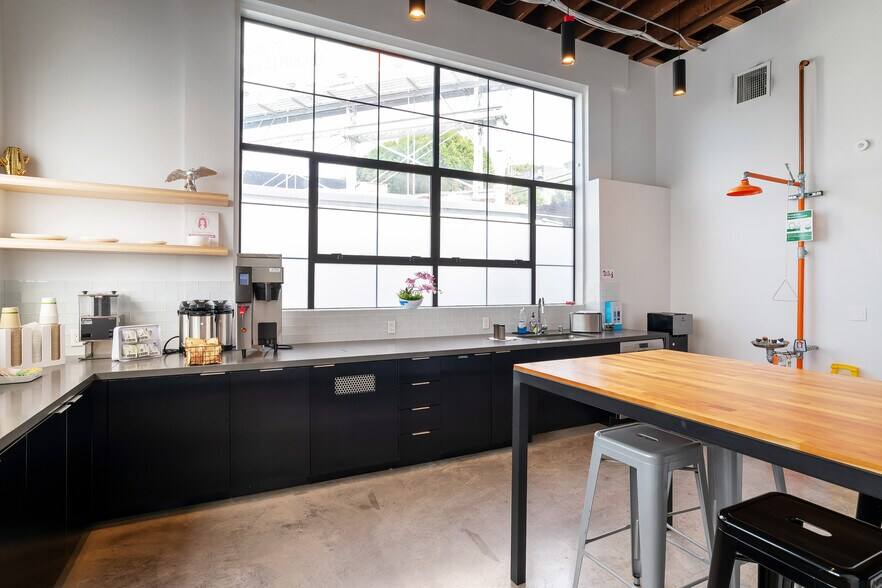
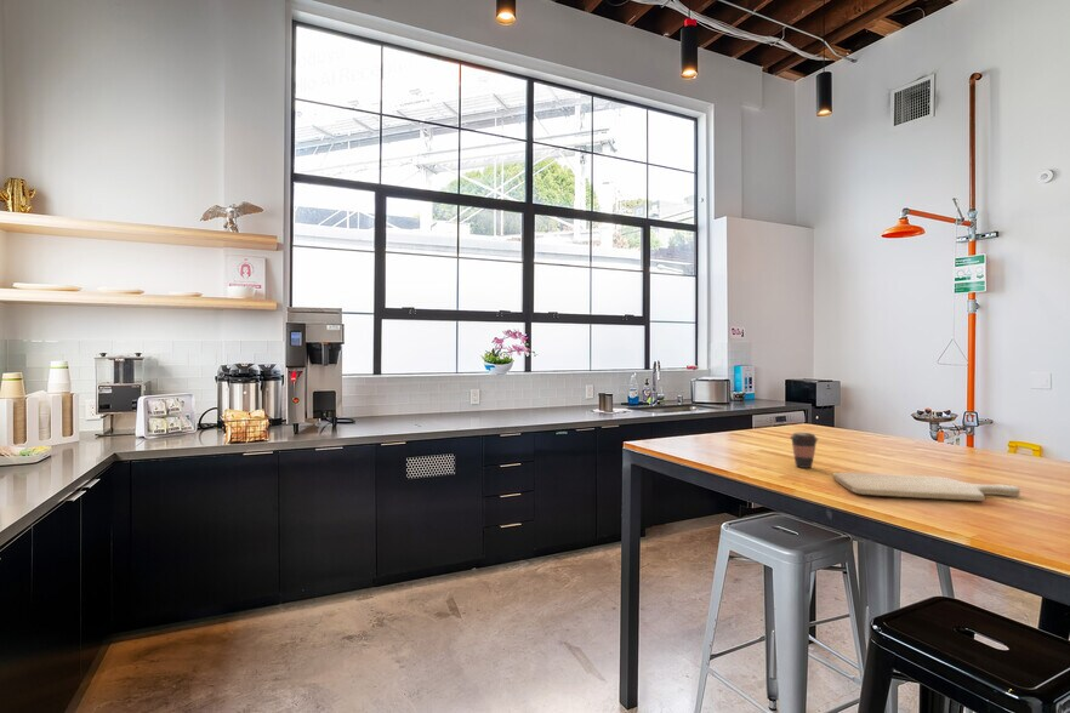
+ chopping board [831,472,1021,502]
+ coffee cup [789,432,819,469]
